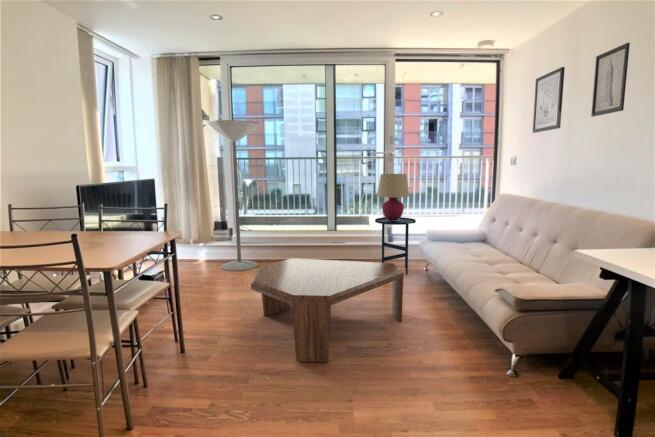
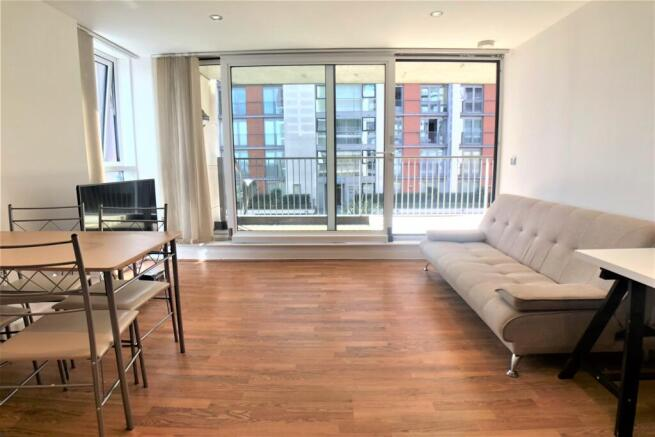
- floor lamp [206,119,260,272]
- side table [374,216,417,275]
- coffee table [250,257,404,363]
- table lamp [376,173,411,221]
- wall art [532,66,566,134]
- wall art [590,42,631,118]
